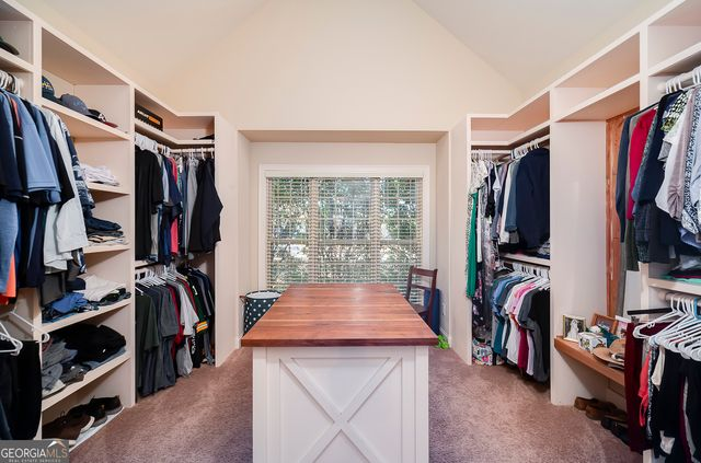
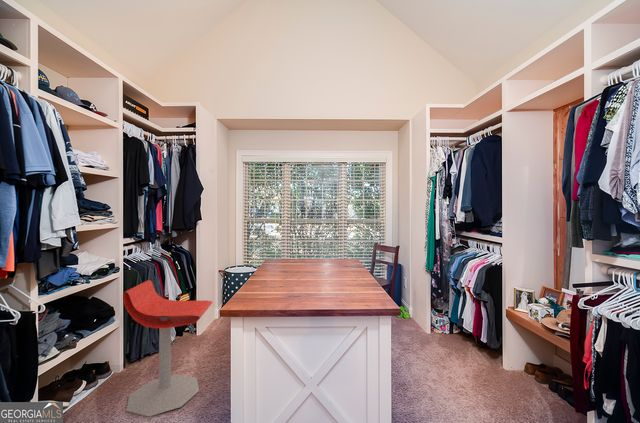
+ stool [122,279,213,417]
